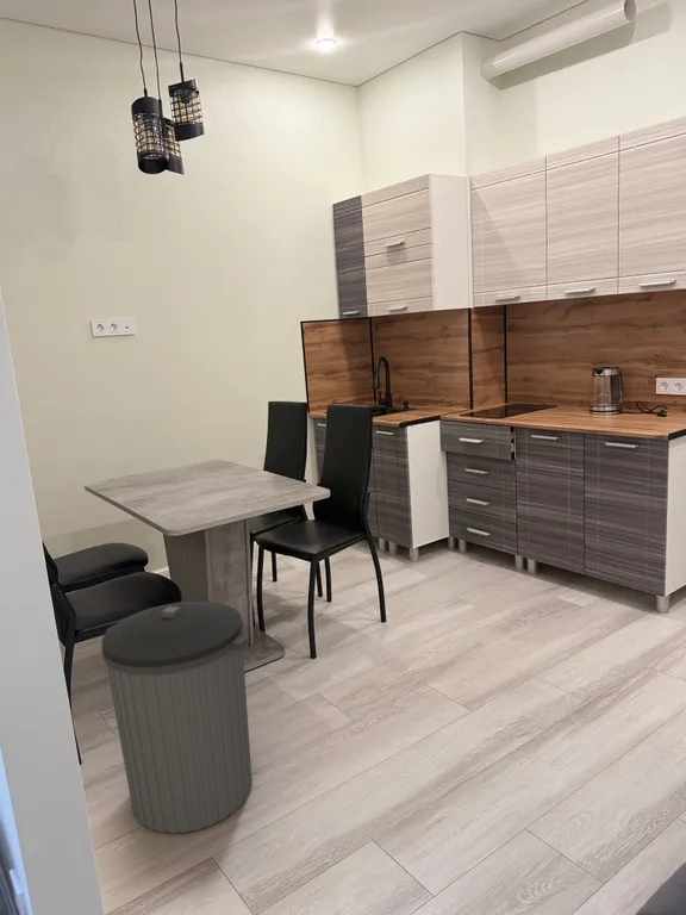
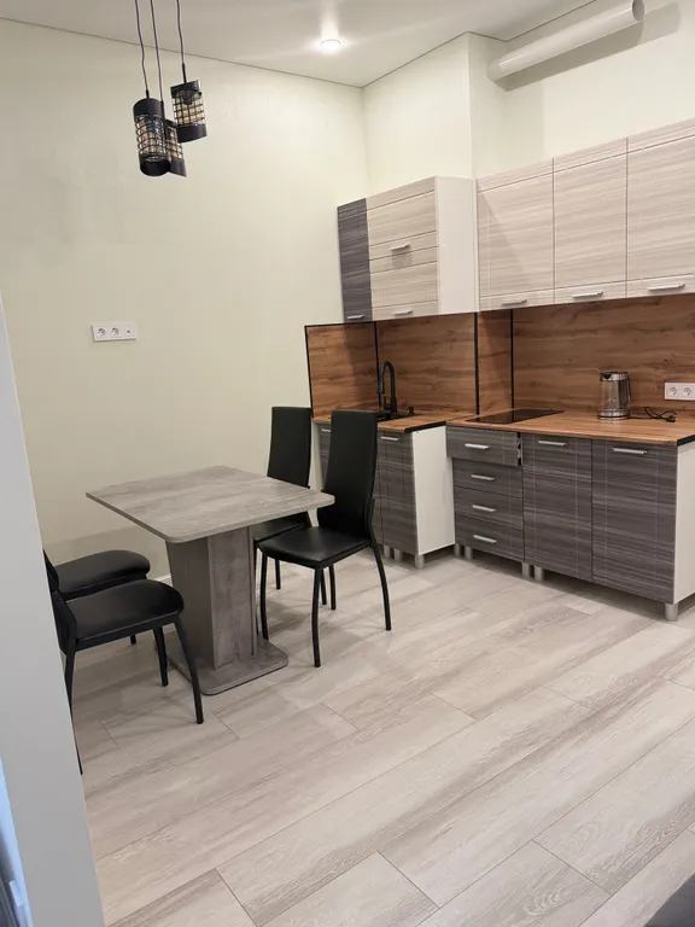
- trash can [100,600,254,834]
